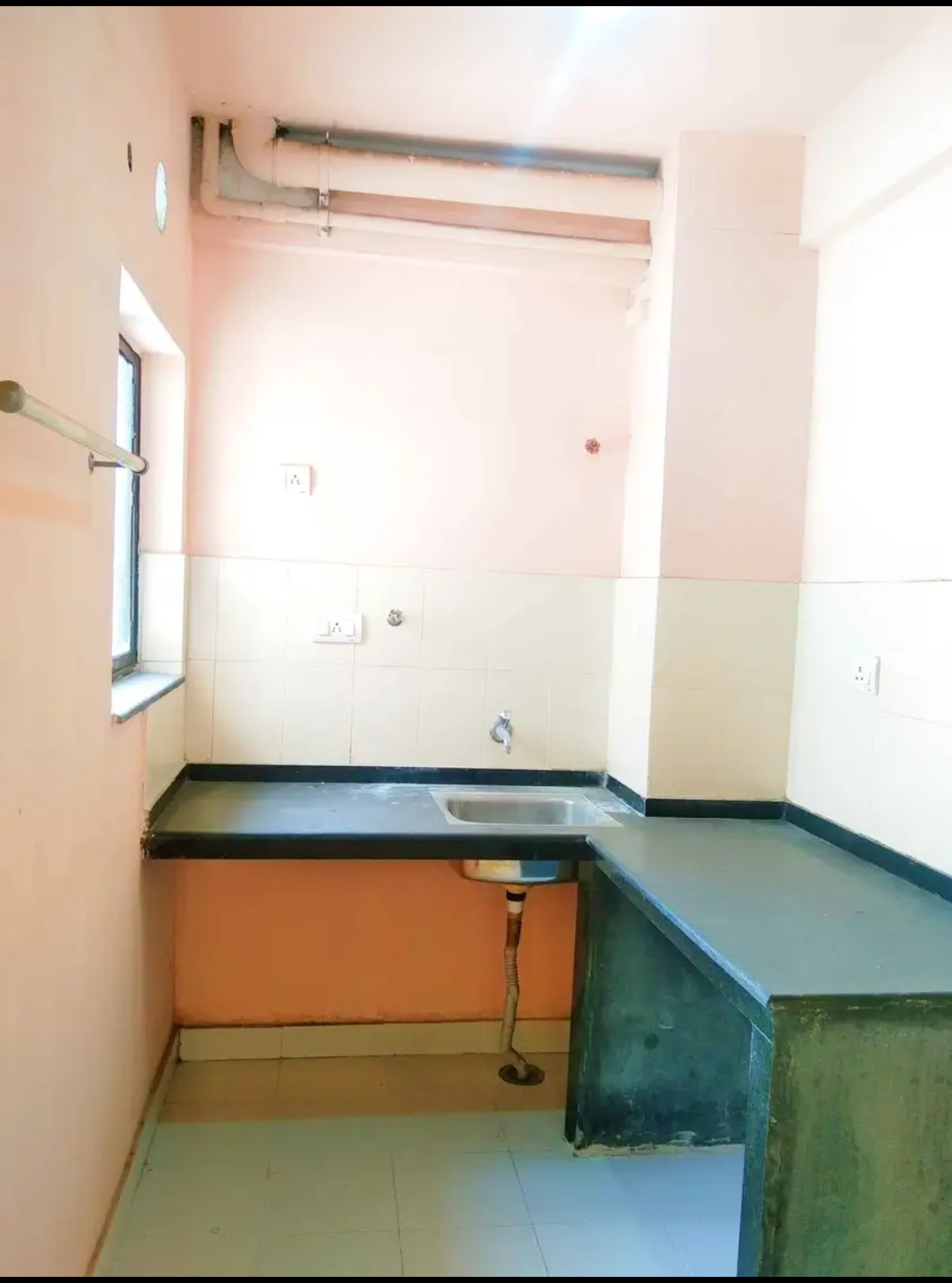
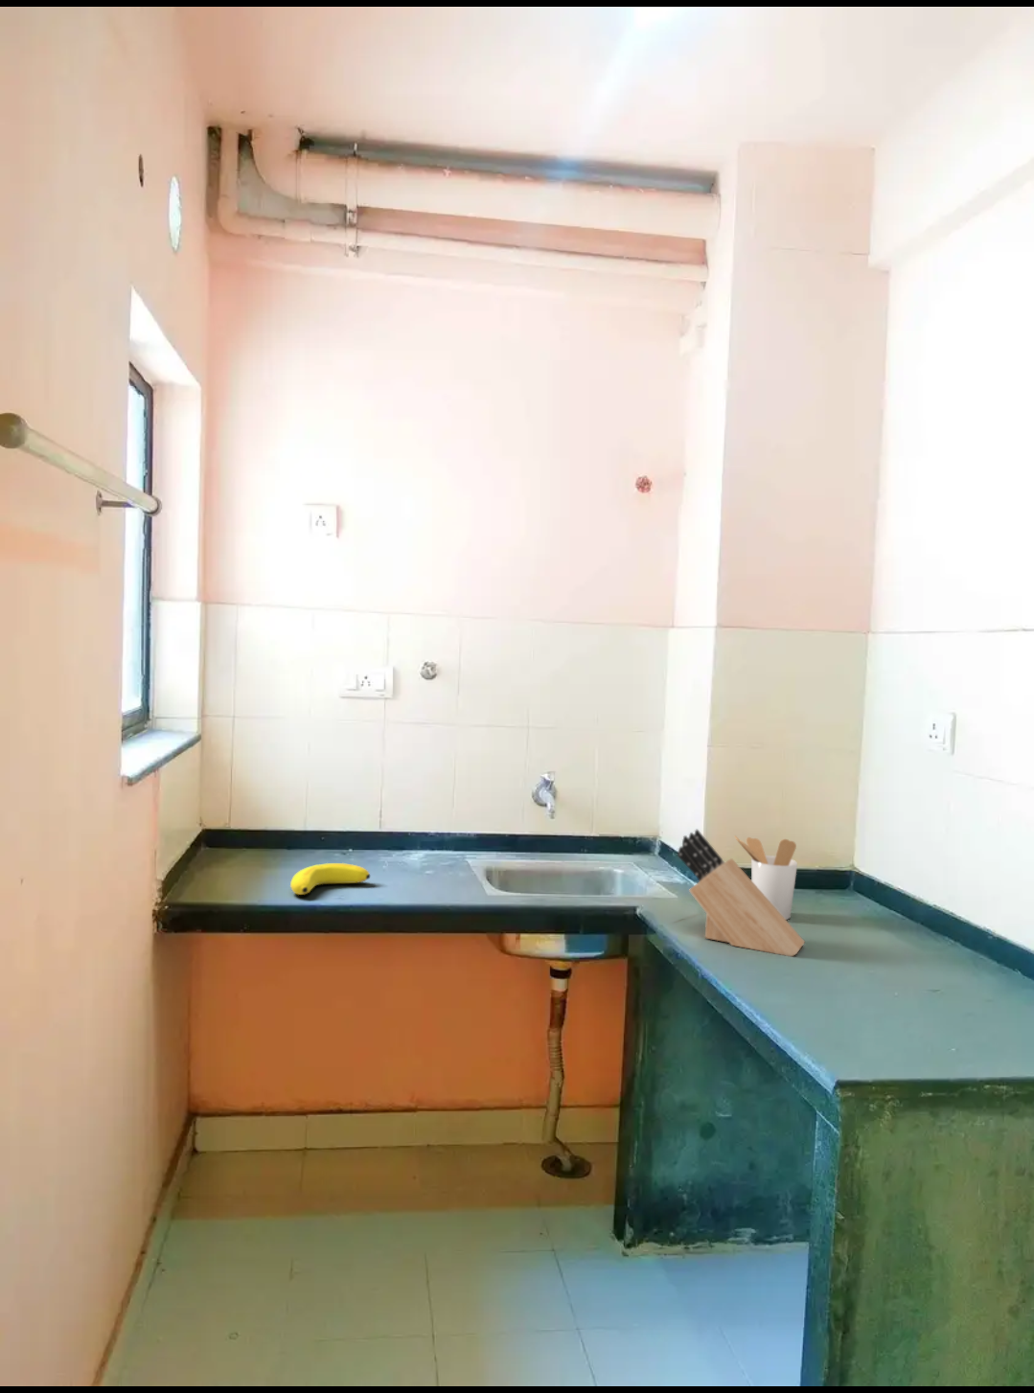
+ fruit [289,862,370,896]
+ utensil holder [733,835,798,921]
+ knife block [677,828,806,958]
